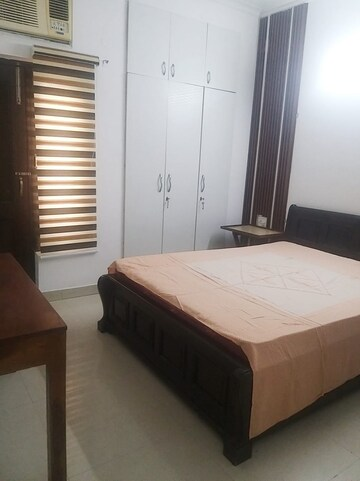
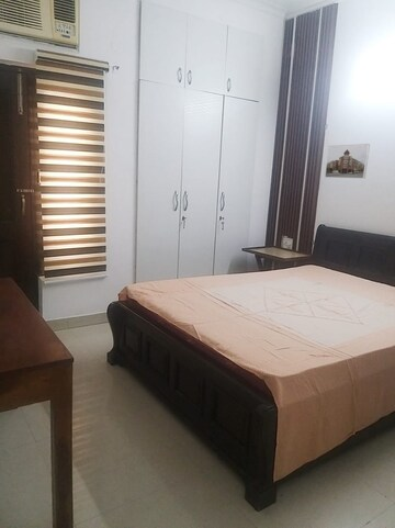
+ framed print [324,143,371,180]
